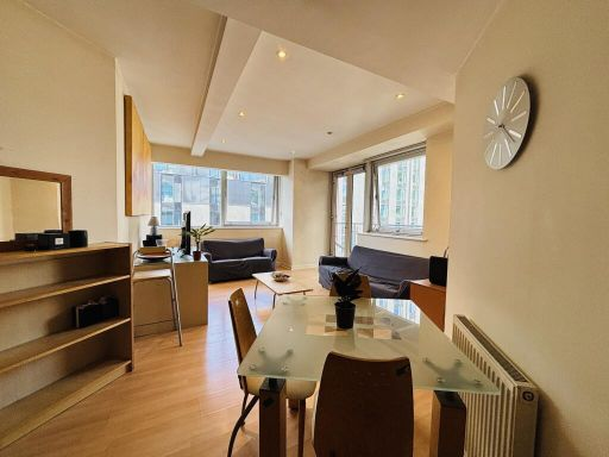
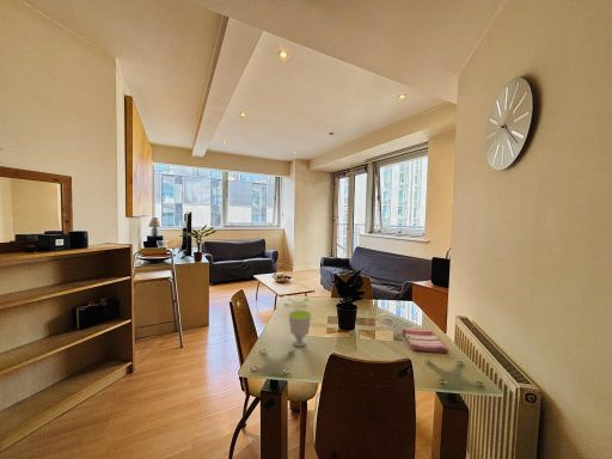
+ cup [288,310,312,348]
+ dish towel [400,326,449,354]
